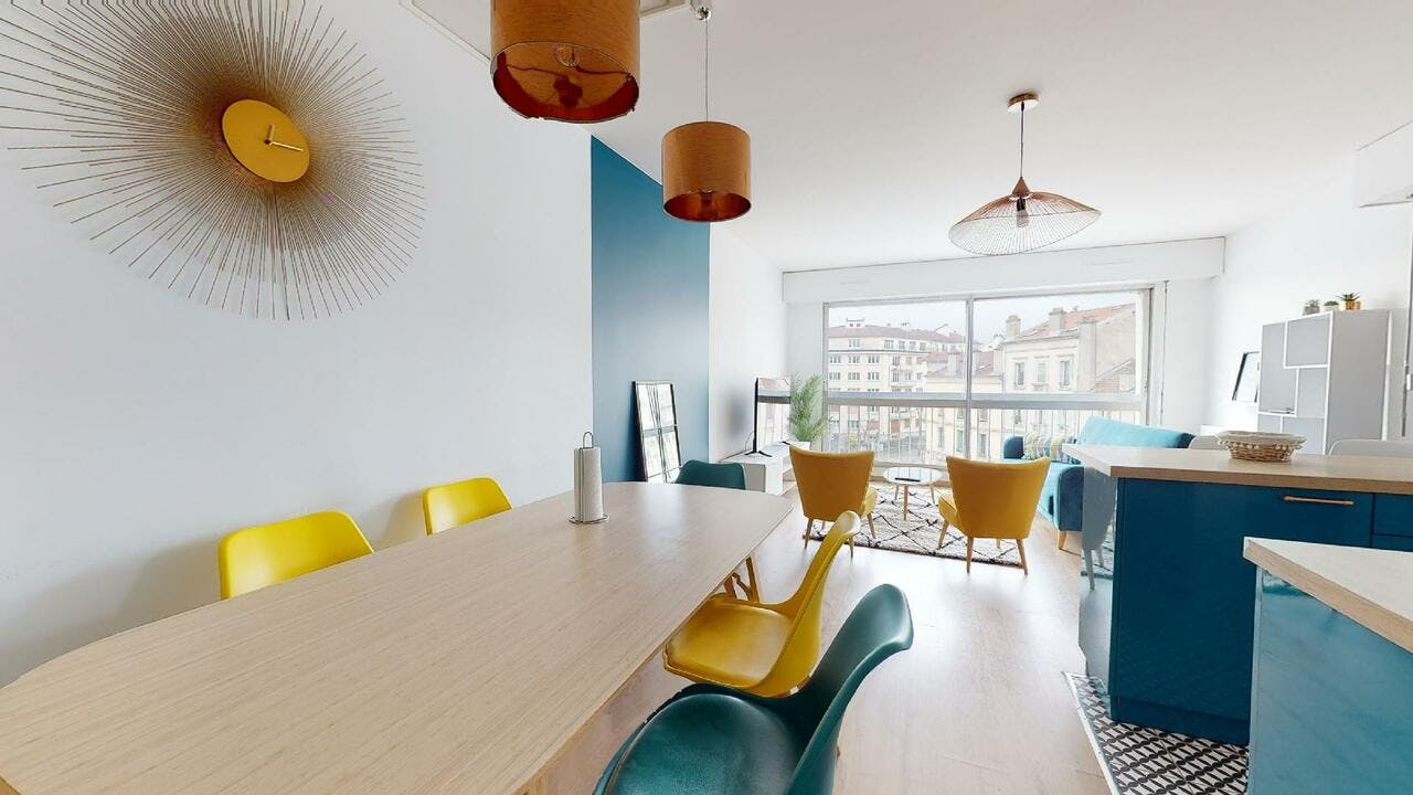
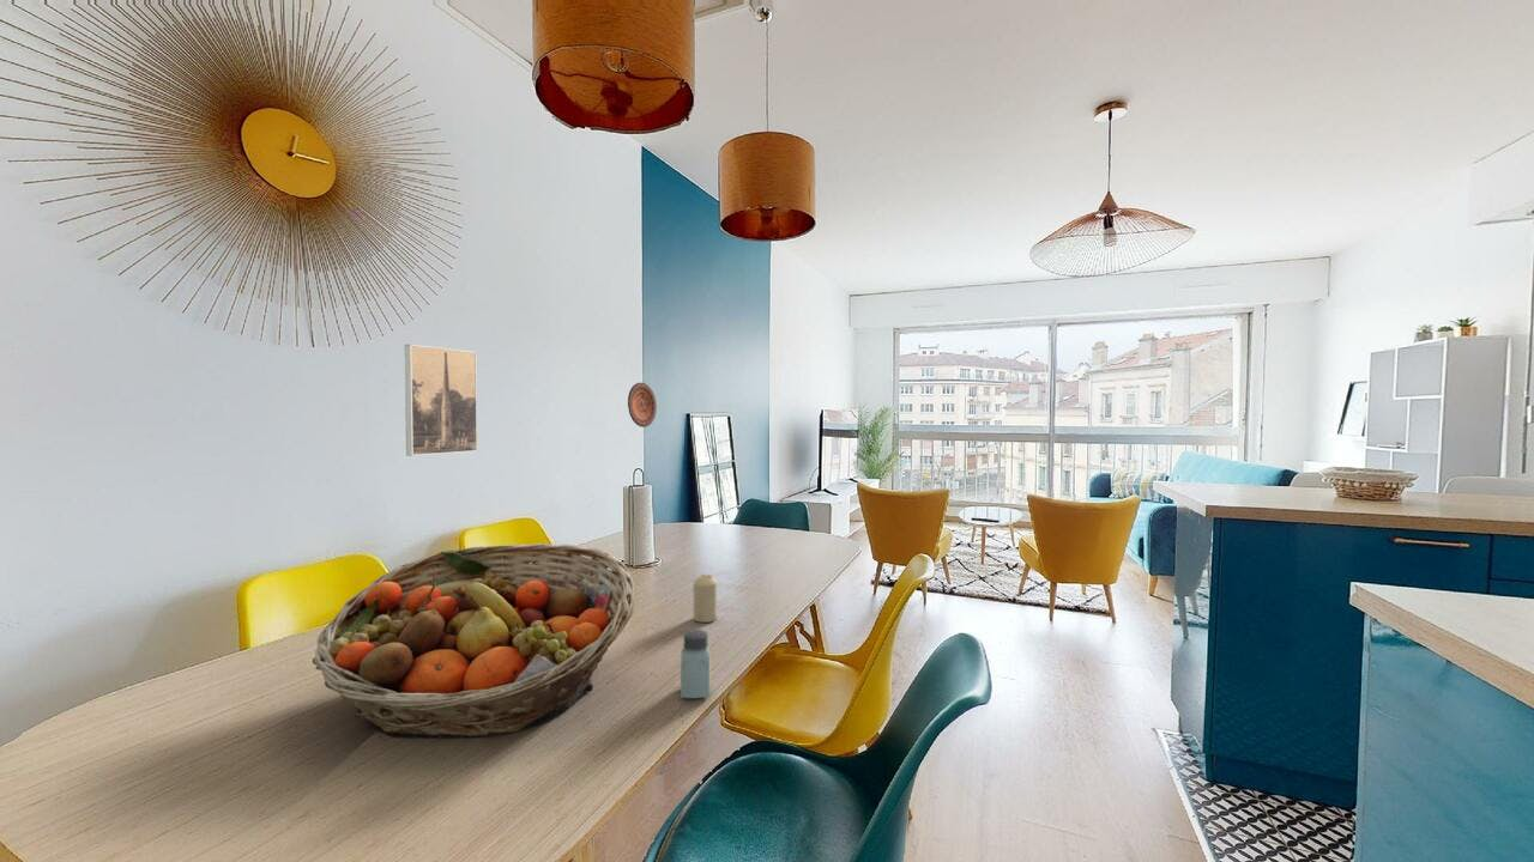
+ decorative plate [627,382,658,429]
+ candle [693,573,718,624]
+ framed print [404,344,479,457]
+ fruit basket [312,542,636,740]
+ saltshaker [680,629,711,699]
